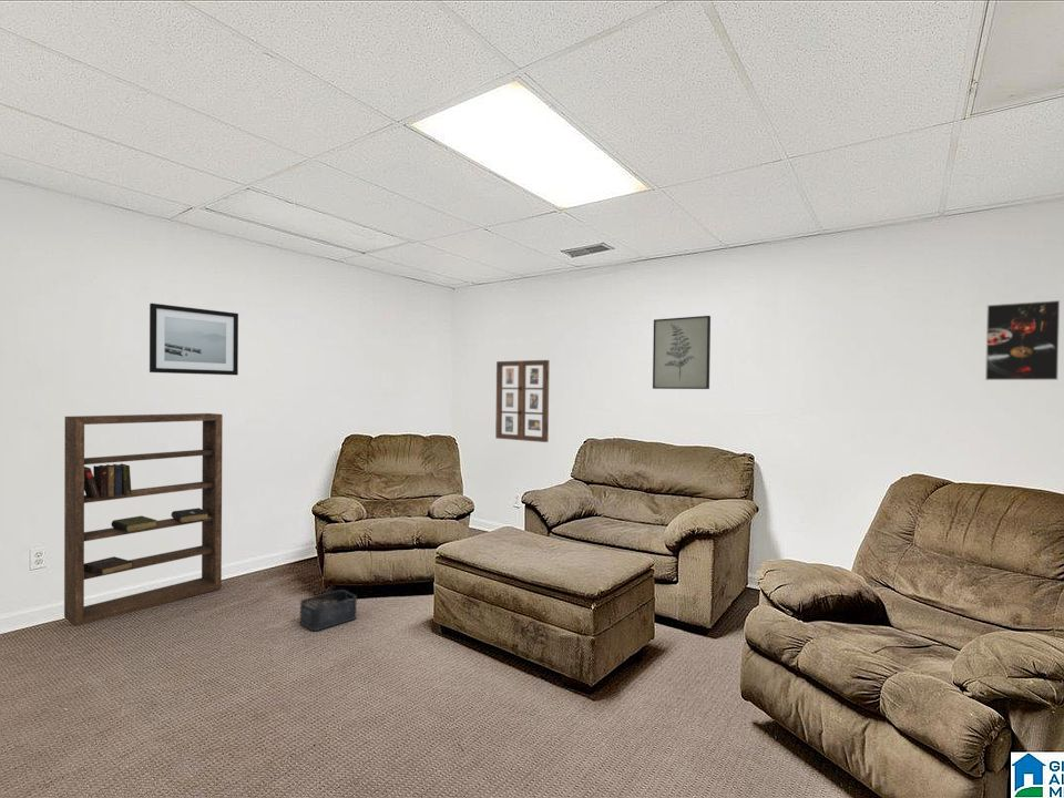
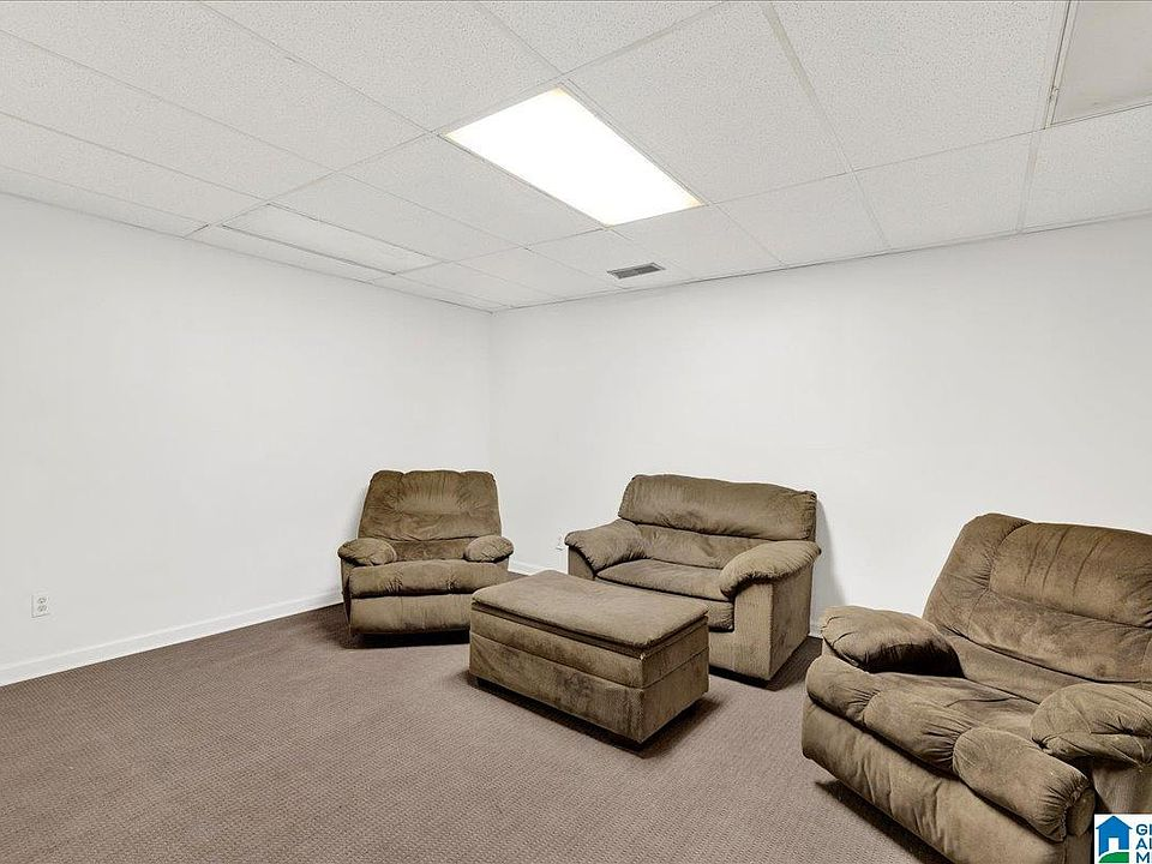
- picture frame [494,359,551,443]
- wall art [149,303,239,376]
- wall art [652,315,712,390]
- bookshelf [63,412,224,627]
- storage bin [299,589,358,632]
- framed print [984,299,1061,381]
